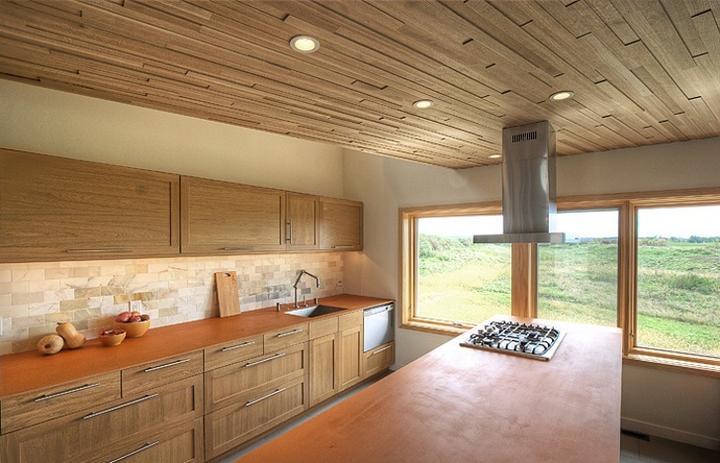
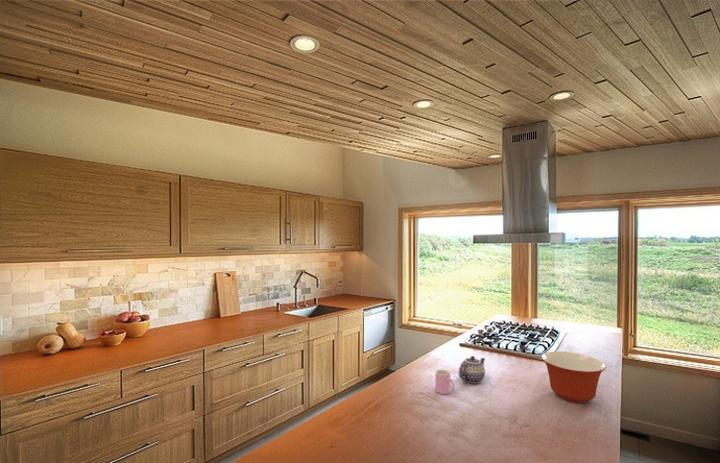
+ mixing bowl [540,351,607,404]
+ teapot [458,355,486,384]
+ cup [434,369,455,395]
